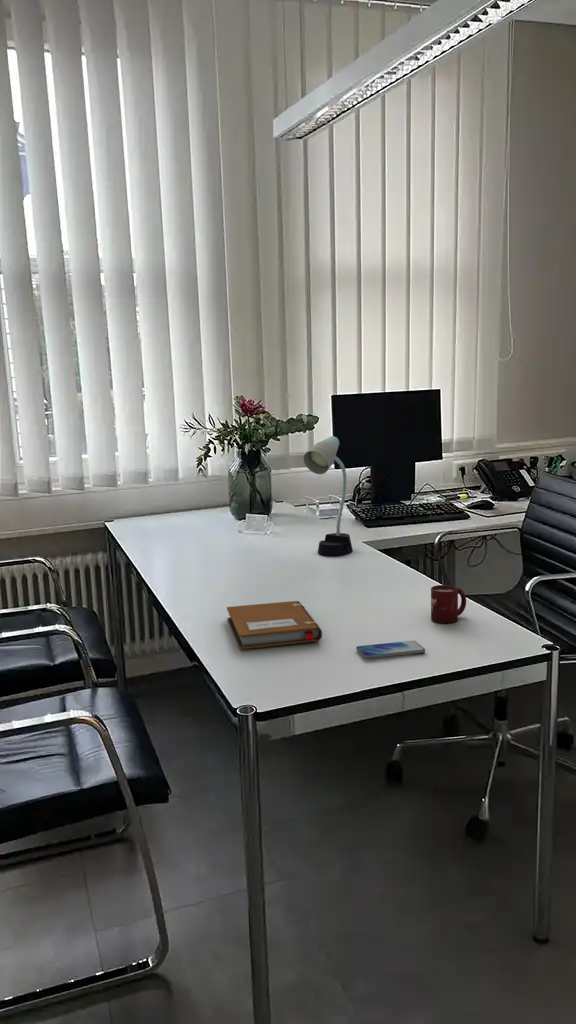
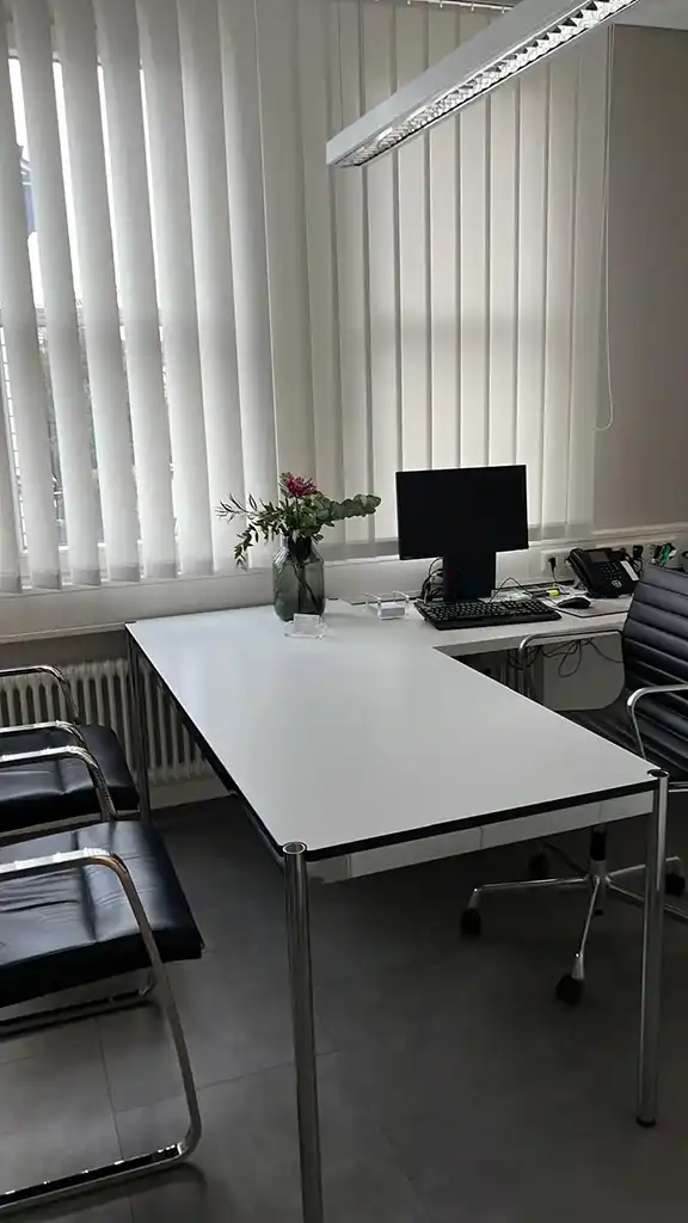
- smartphone [355,640,426,660]
- cup [430,584,467,624]
- desk lamp [303,435,354,557]
- notebook [226,600,323,650]
